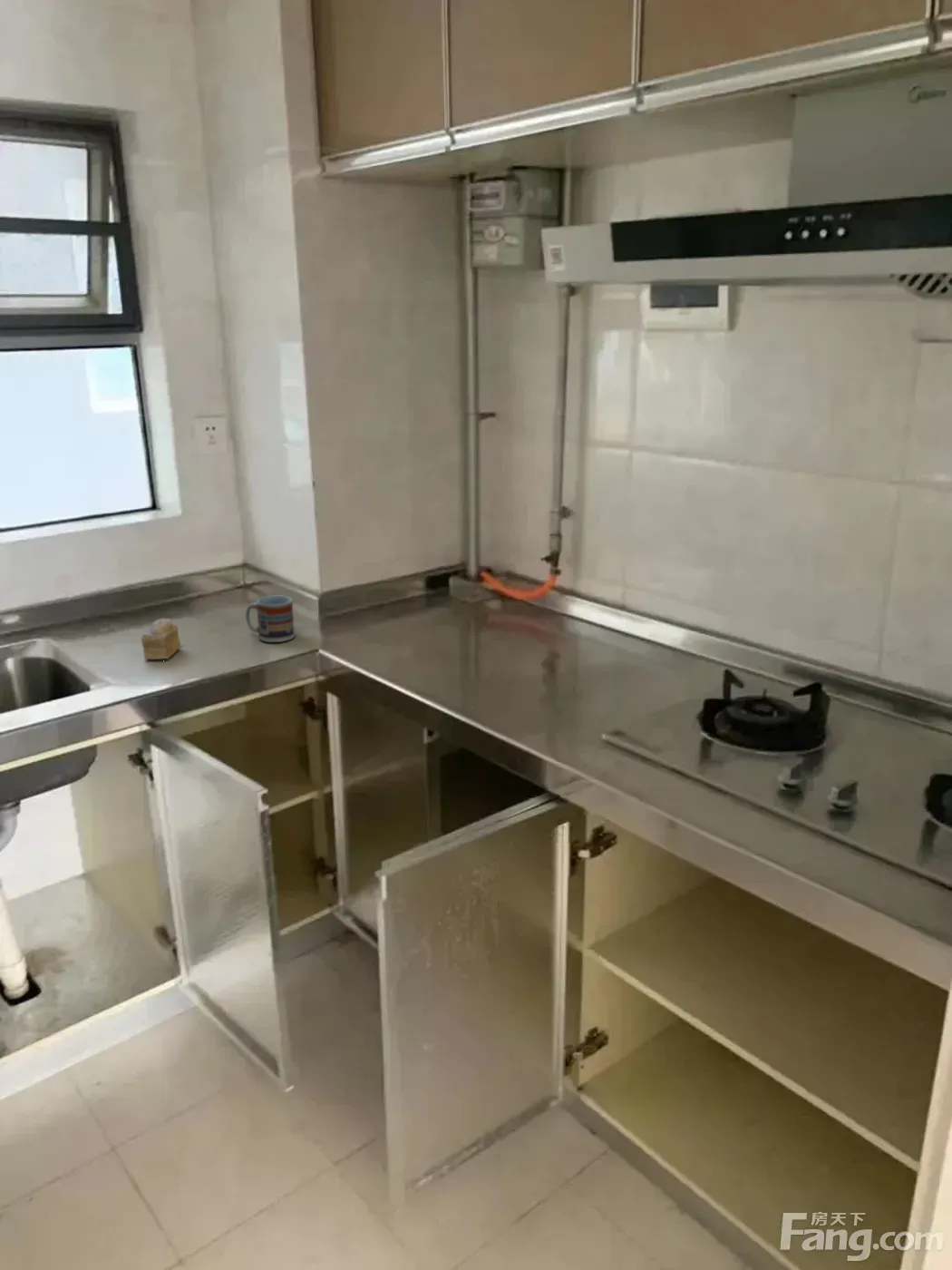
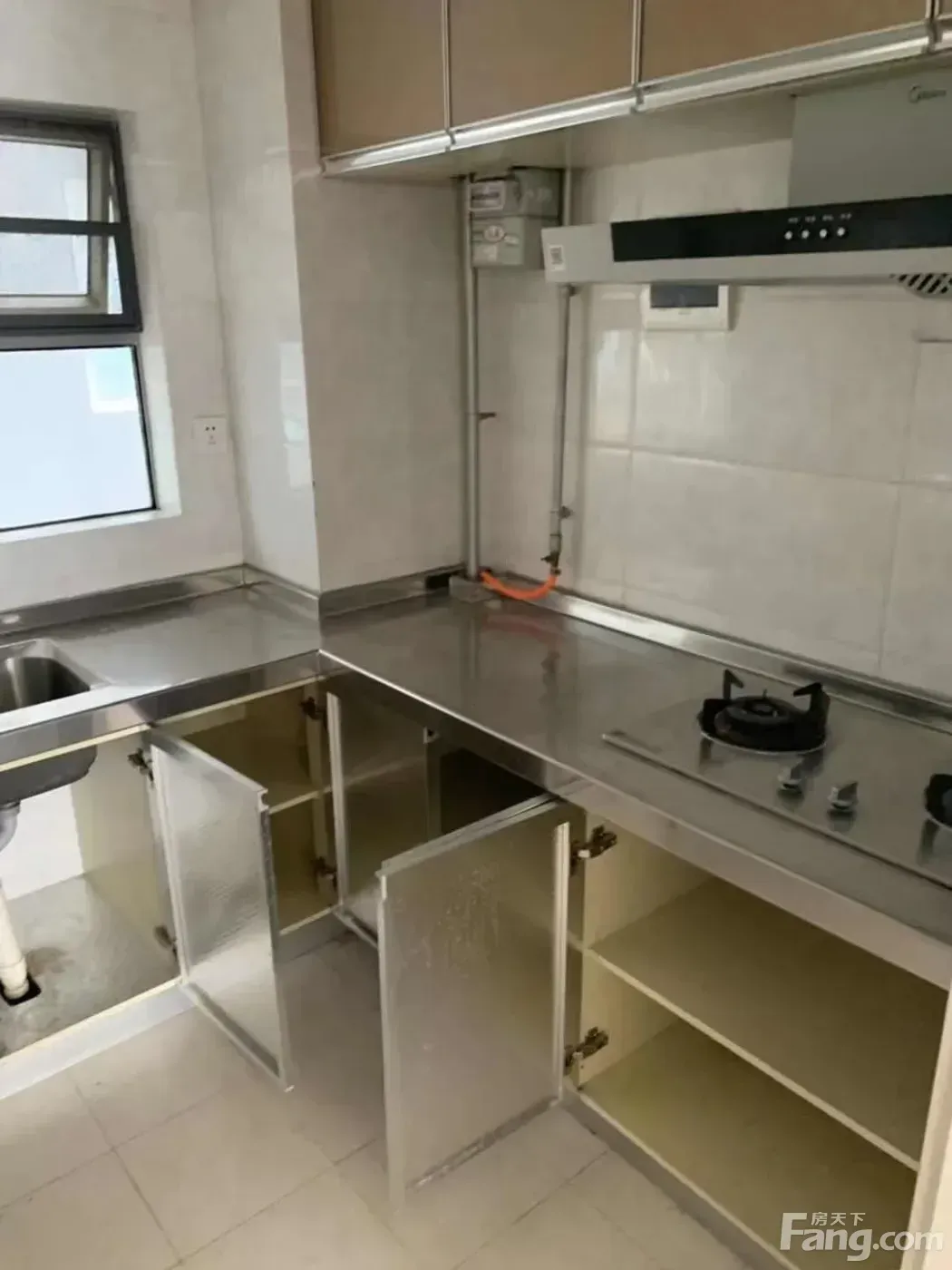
- cup [245,595,296,643]
- cake slice [141,617,181,660]
